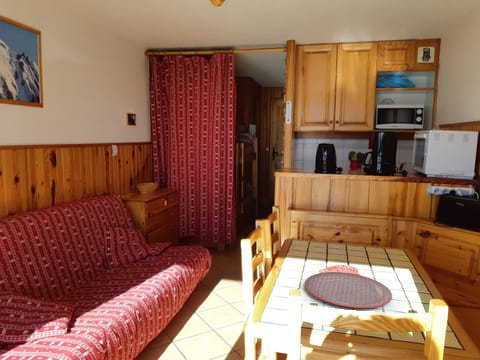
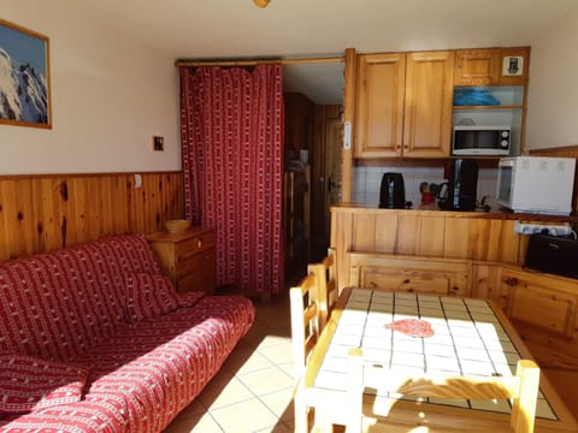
- plate [304,271,393,309]
